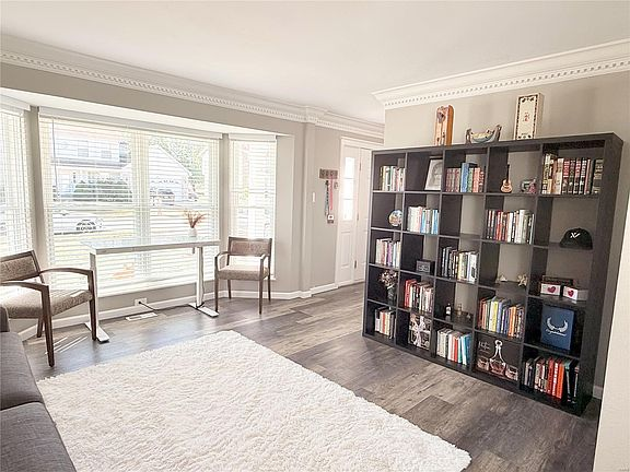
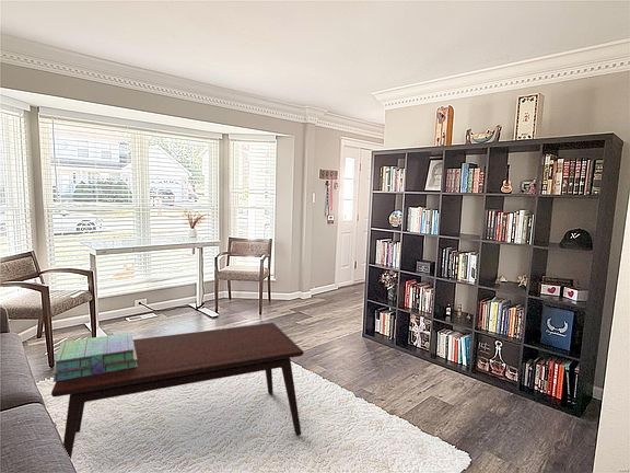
+ coffee table [50,322,305,460]
+ stack of books [51,332,138,383]
